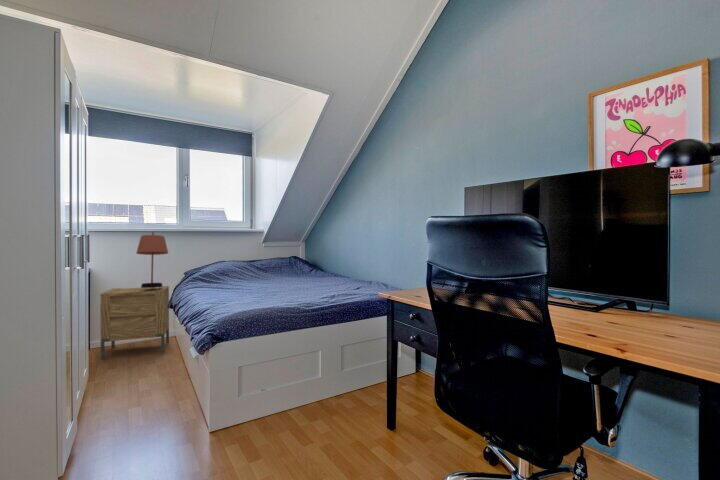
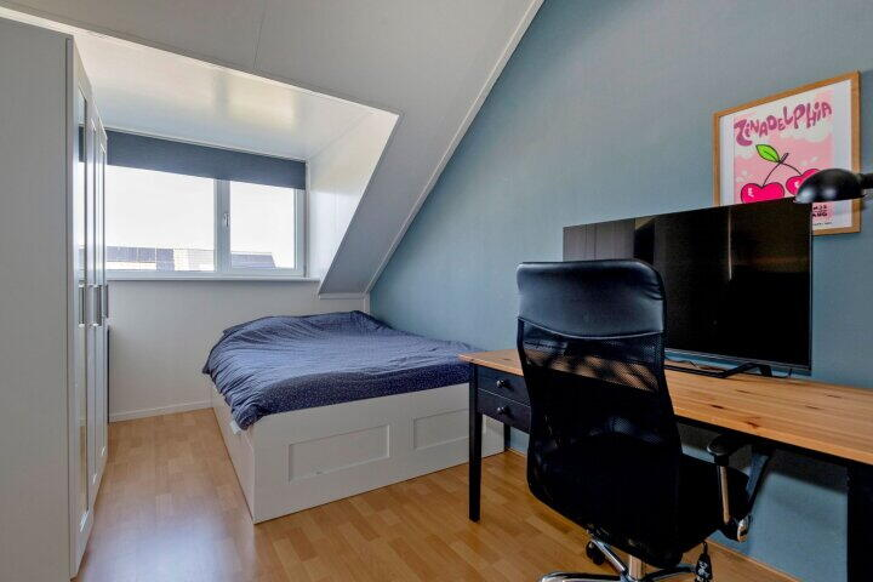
- nightstand [99,285,170,362]
- table lamp [135,231,169,288]
